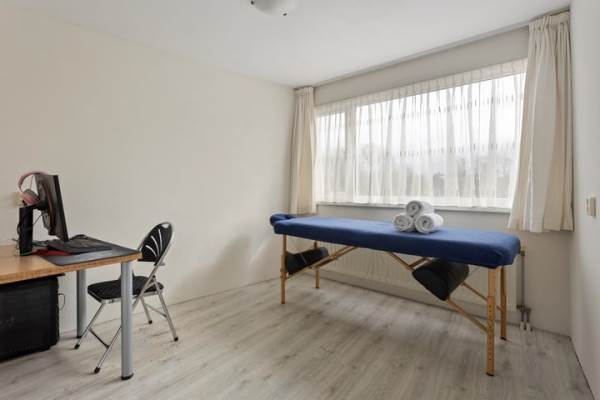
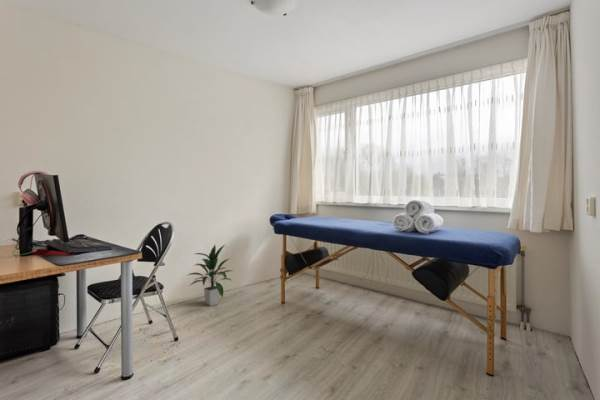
+ indoor plant [187,243,233,307]
